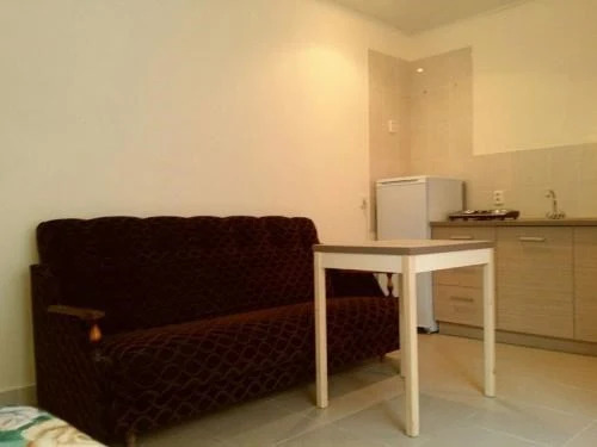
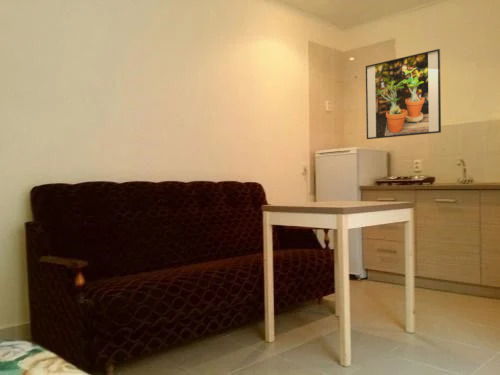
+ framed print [365,48,442,140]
